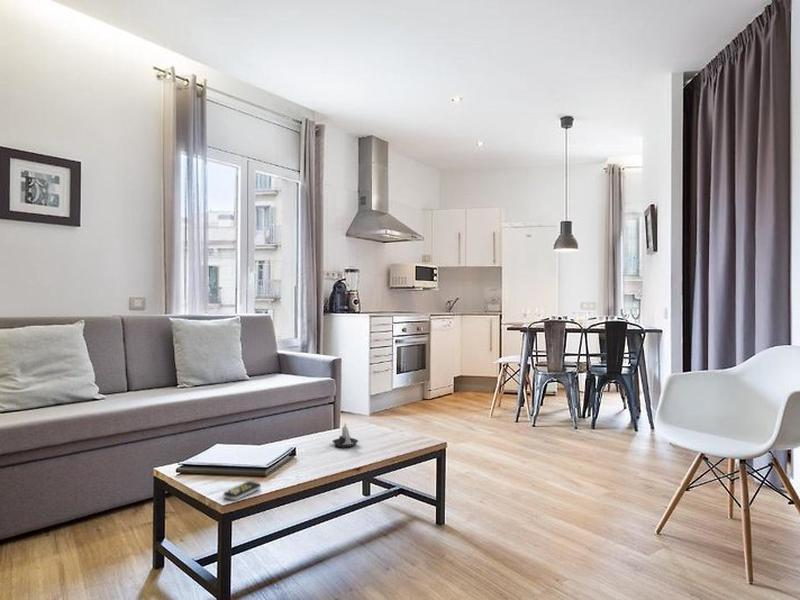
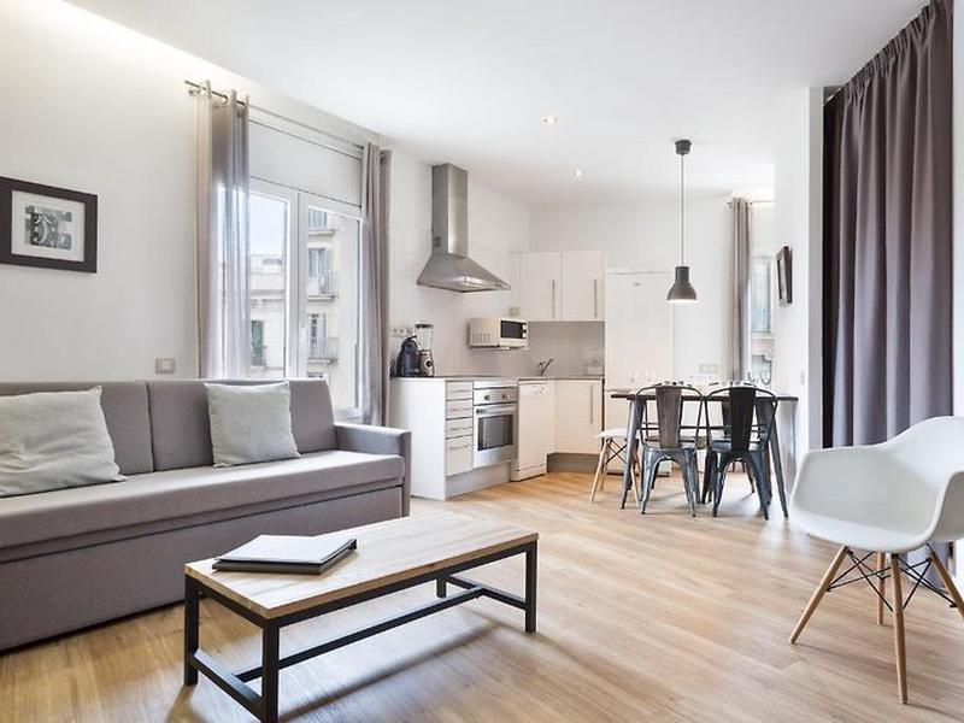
- remote control [222,480,262,501]
- candle [331,422,359,448]
